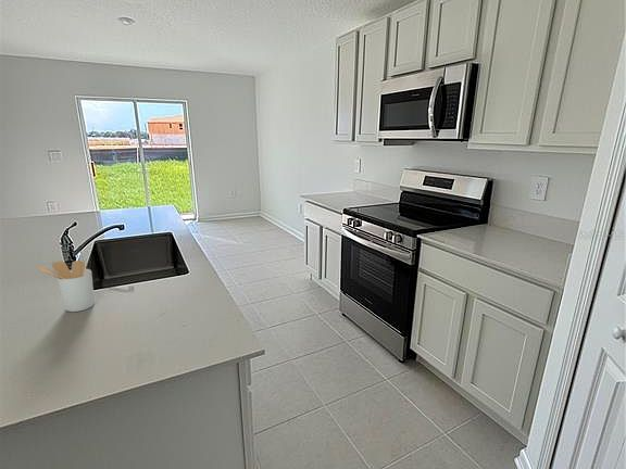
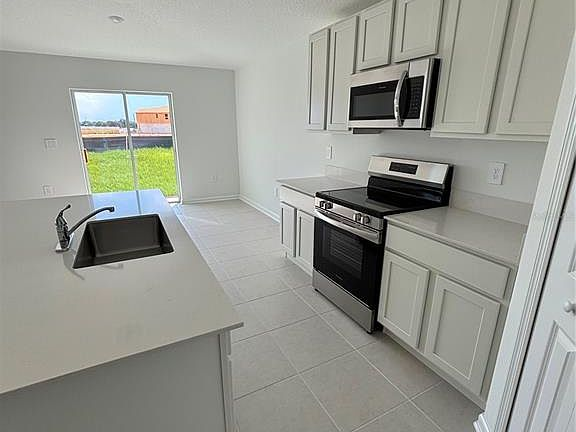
- utensil holder [37,259,96,313]
